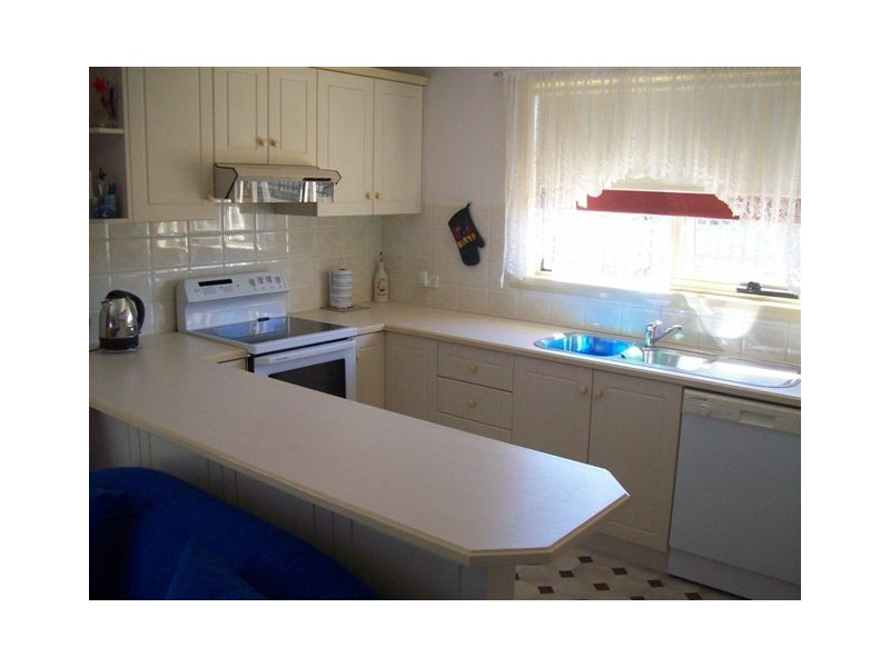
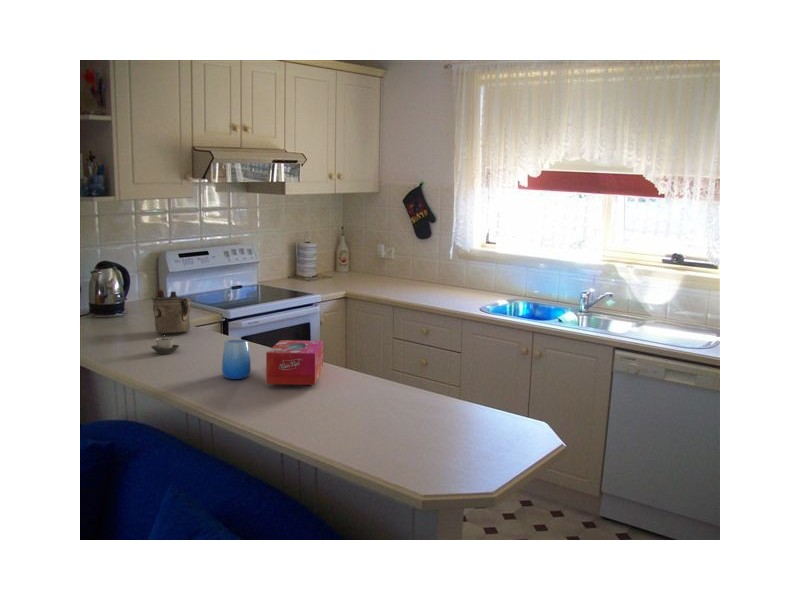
+ tissue box [265,339,324,386]
+ cup [221,339,252,380]
+ teapot [151,288,192,334]
+ cup [150,337,180,355]
